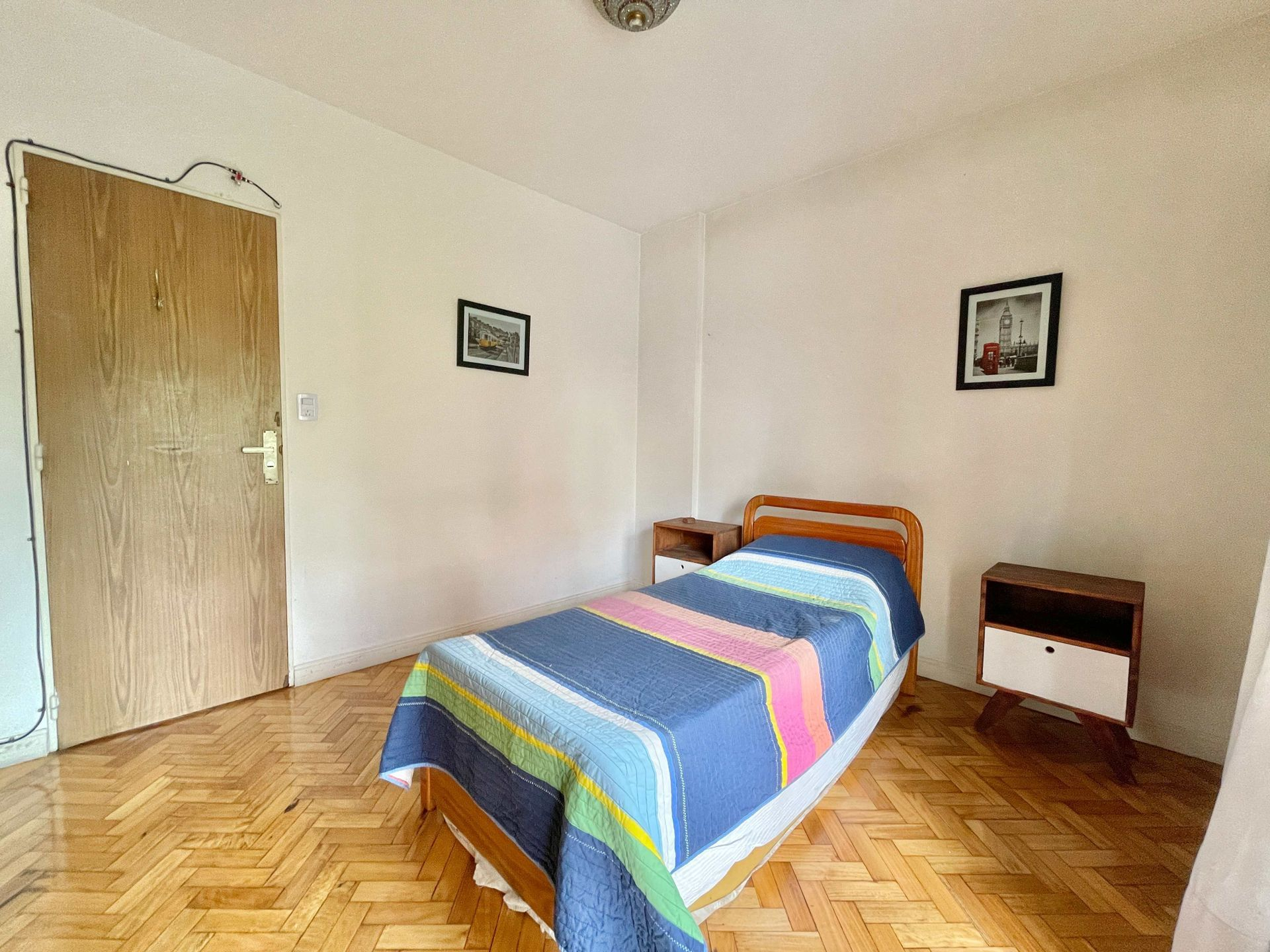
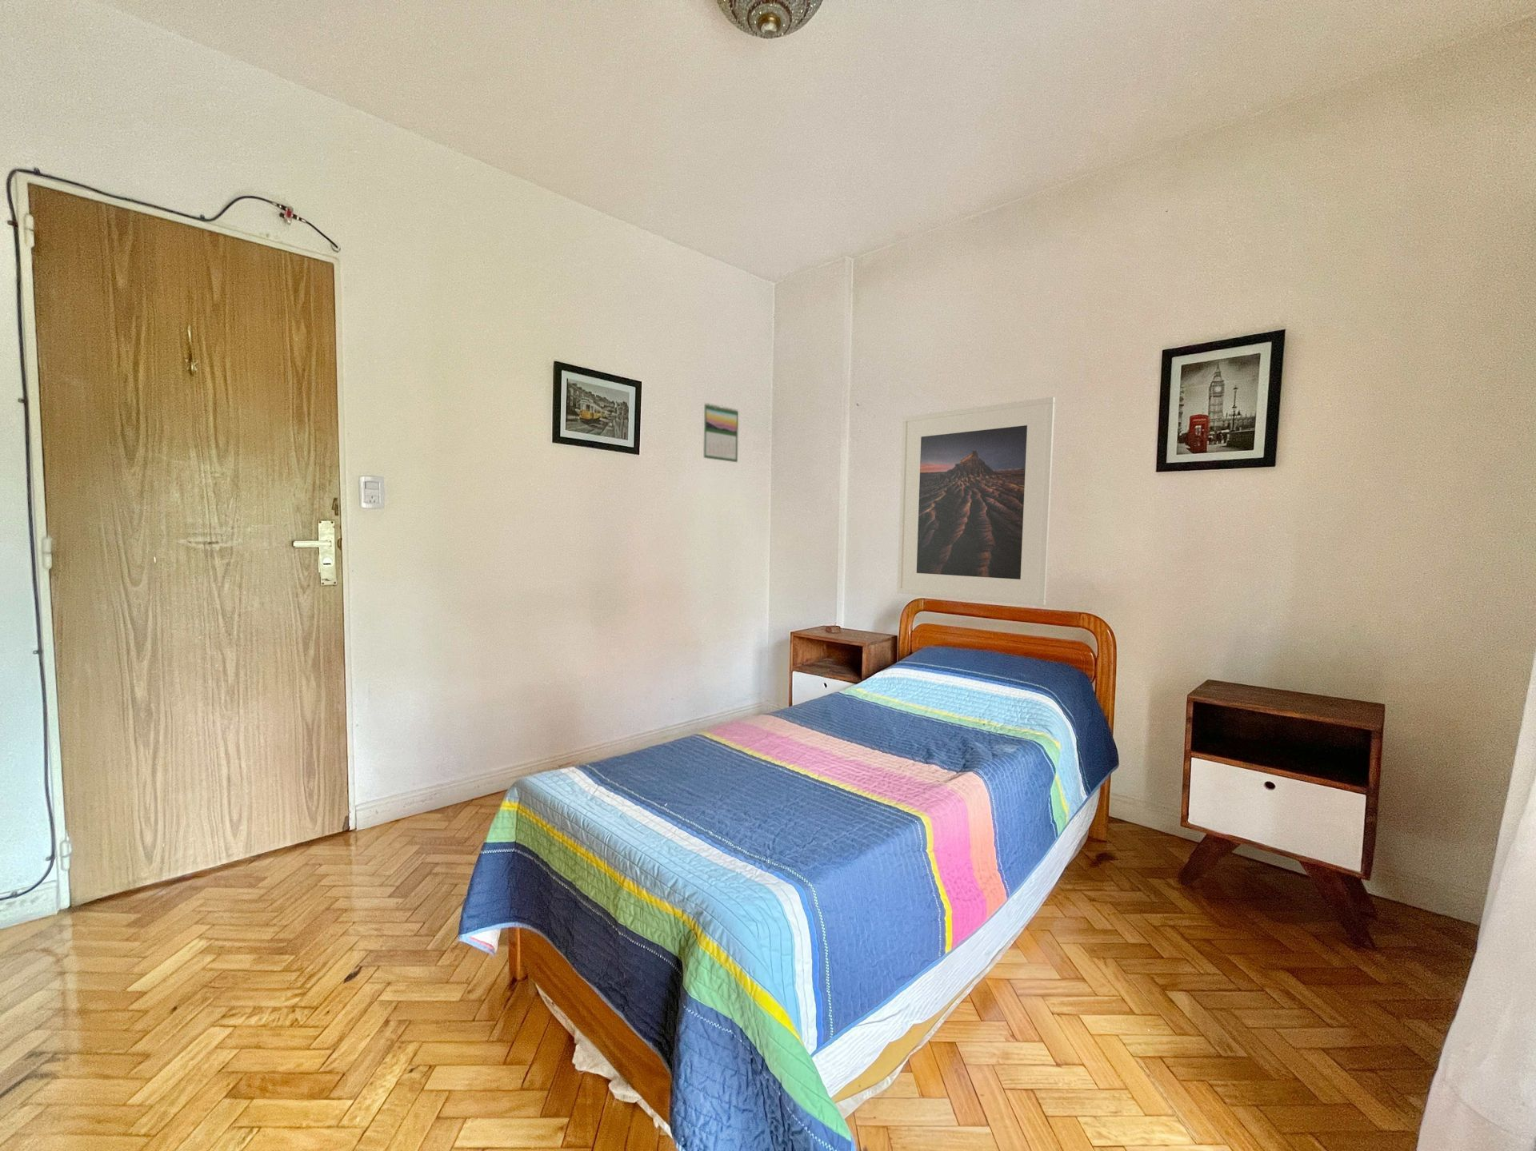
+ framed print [896,397,1056,607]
+ calendar [703,403,739,463]
